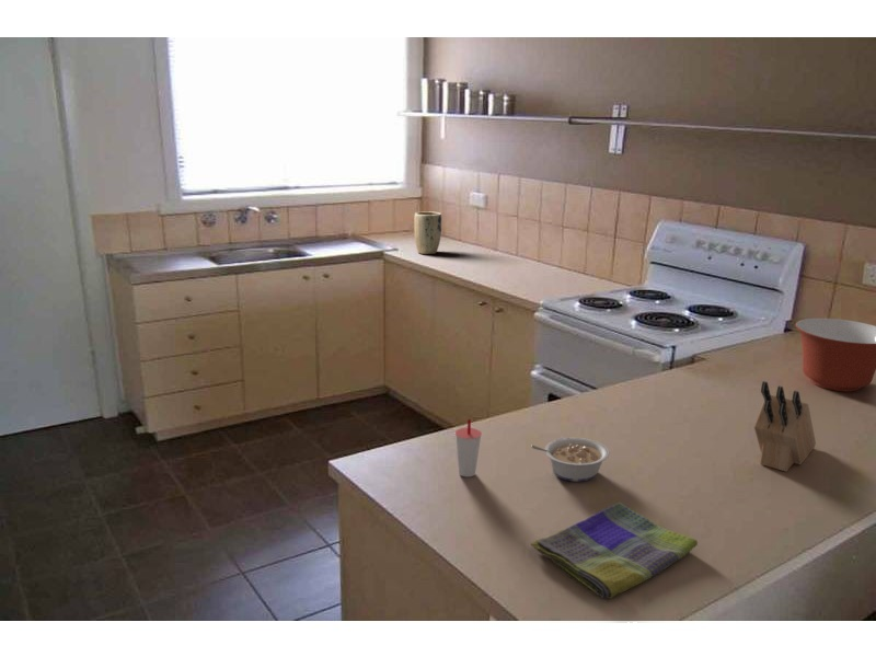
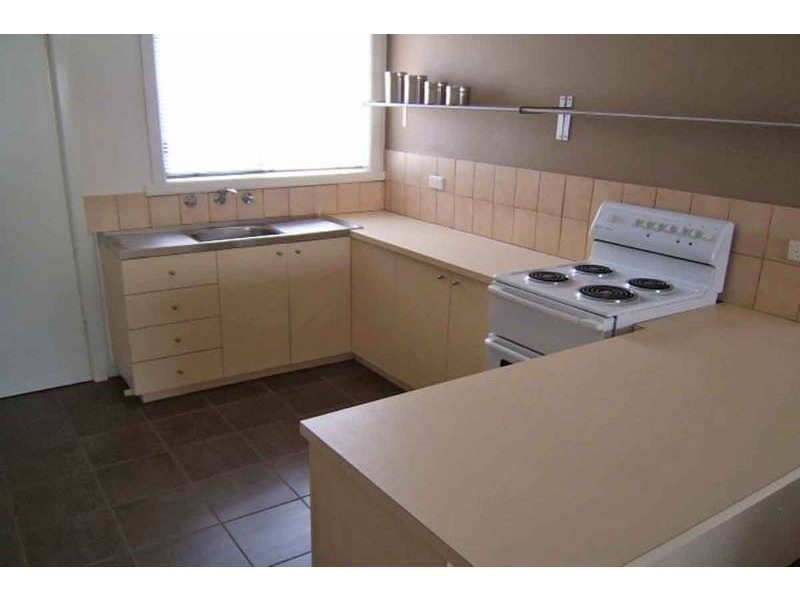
- cup [454,418,483,477]
- legume [531,437,610,483]
- mixing bowl [794,318,876,393]
- plant pot [413,210,442,255]
- knife block [753,380,817,473]
- dish towel [530,502,699,600]
